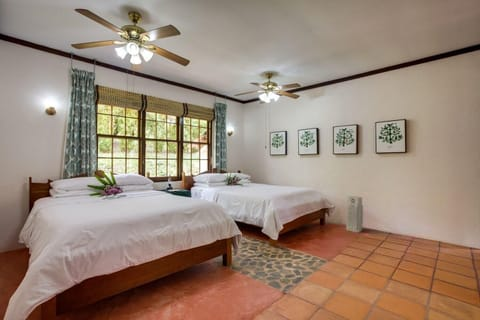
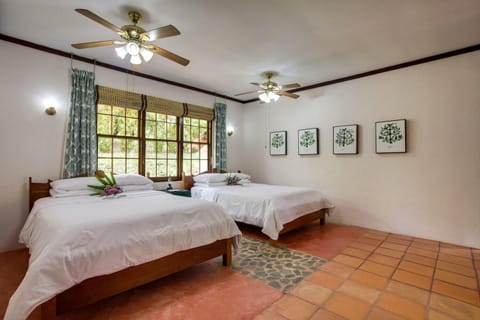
- air purifier [345,195,364,234]
